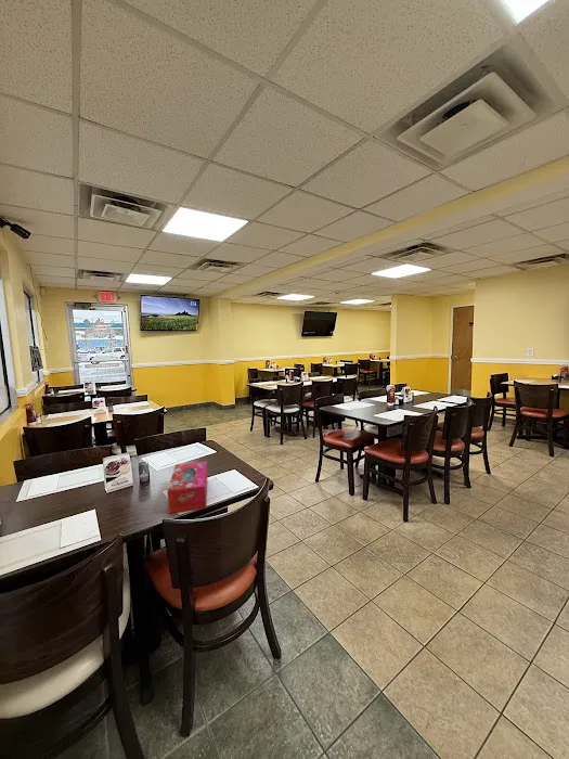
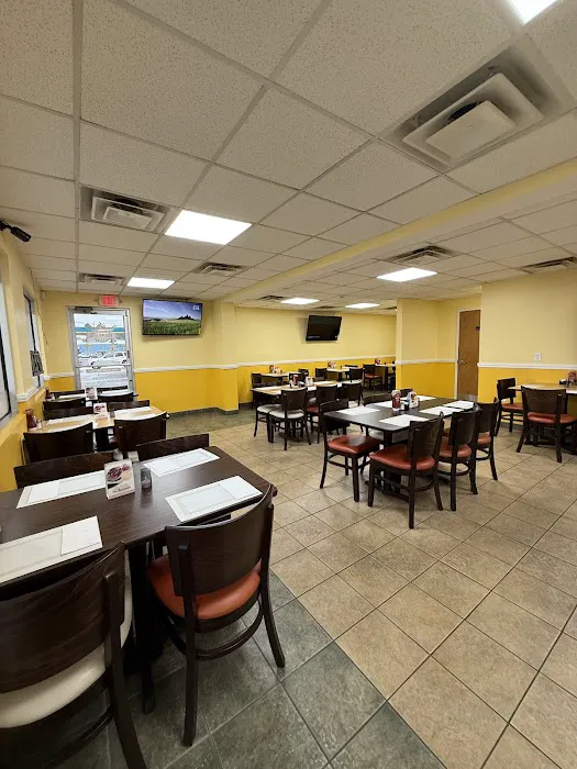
- tissue box [166,461,208,514]
